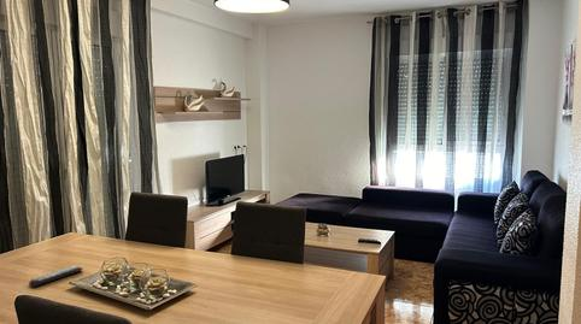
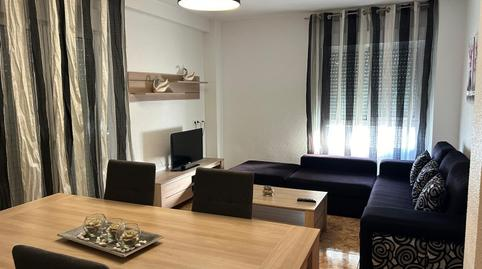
- remote control [28,265,84,289]
